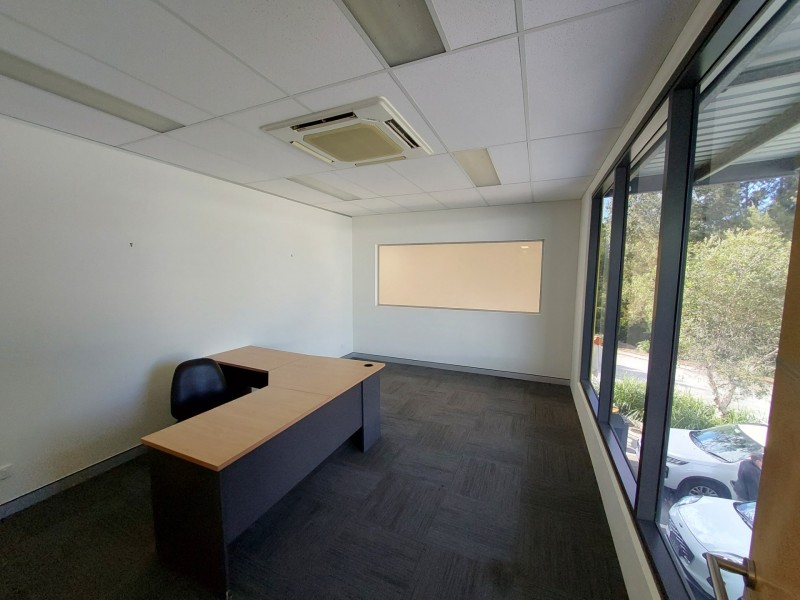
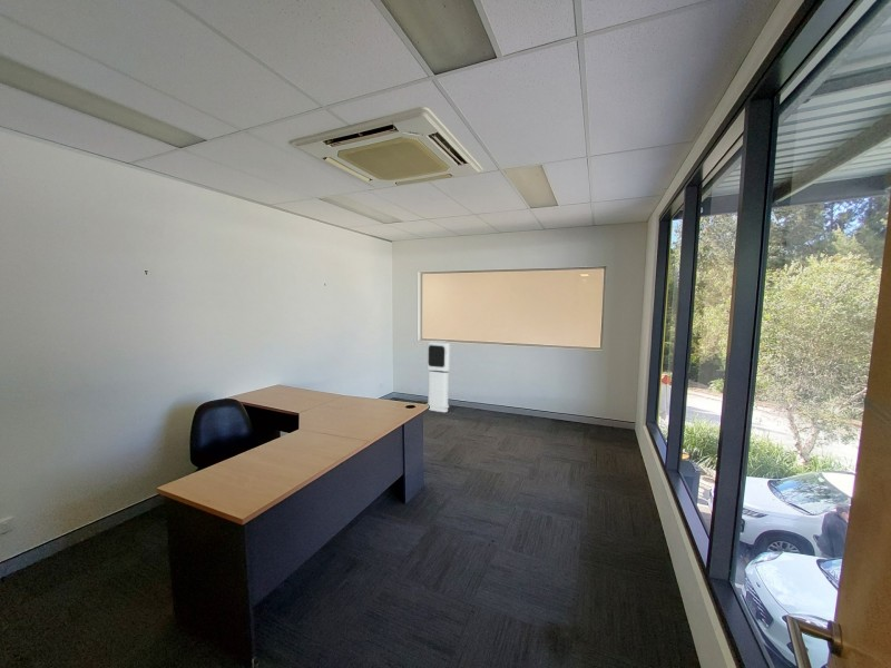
+ air purifier [425,340,451,413]
